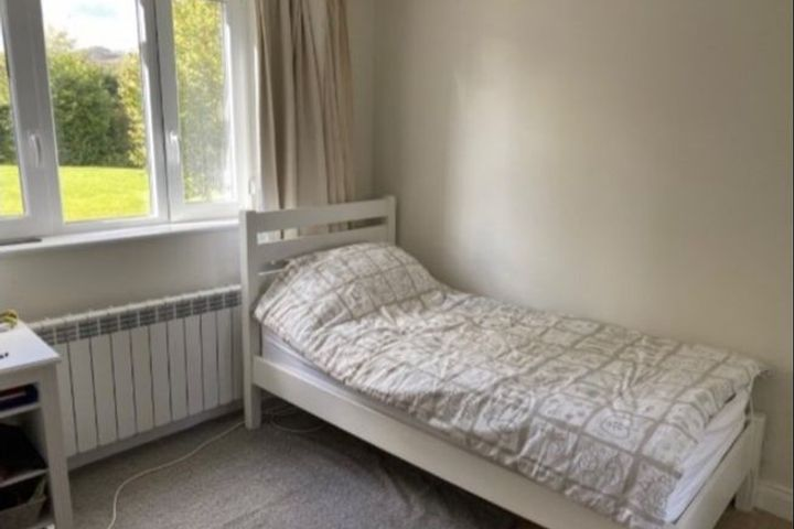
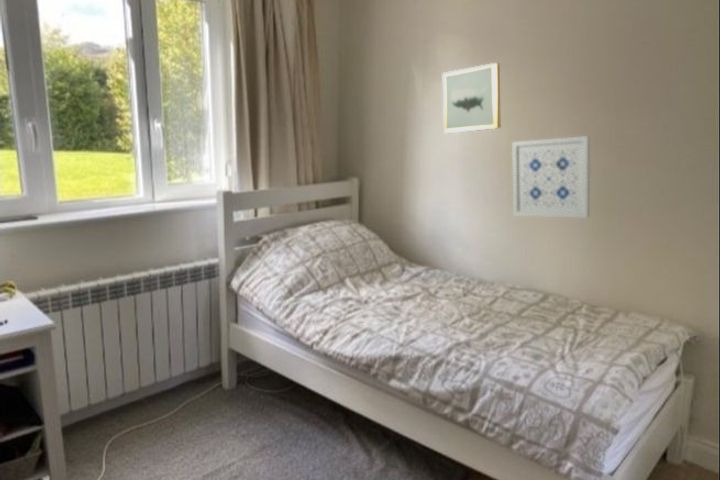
+ wall art [511,135,591,219]
+ wall art [441,62,502,134]
